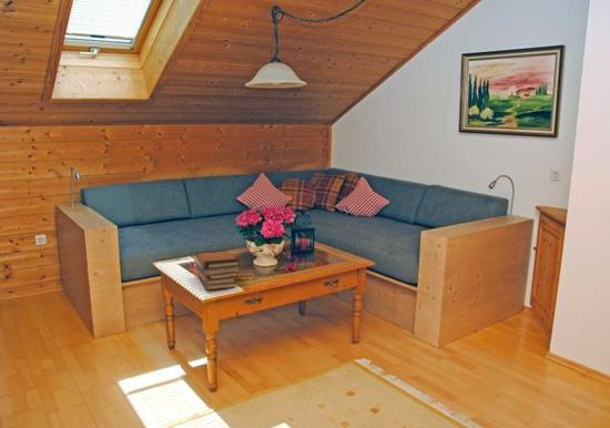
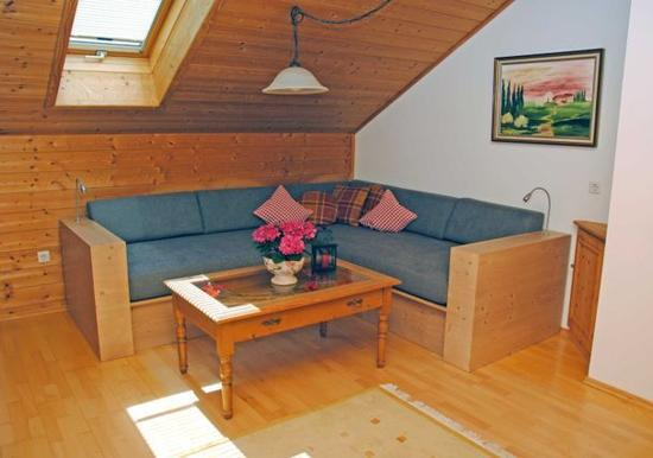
- book stack [194,248,241,292]
